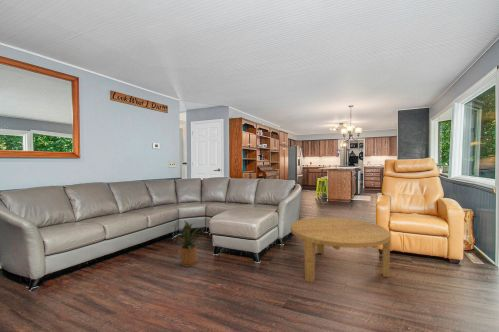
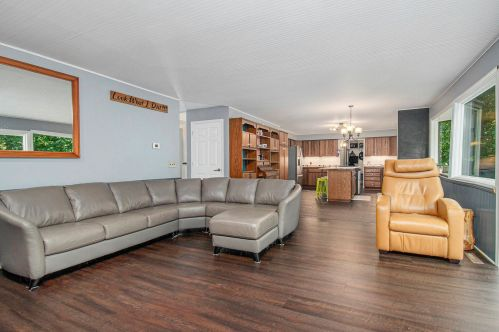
- house plant [174,220,207,268]
- coffee table [290,216,391,283]
